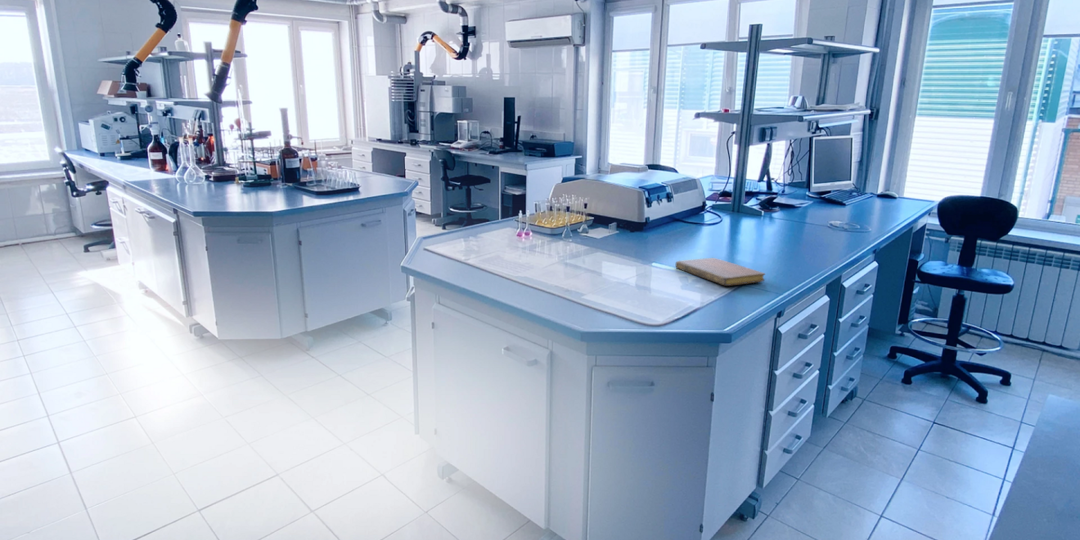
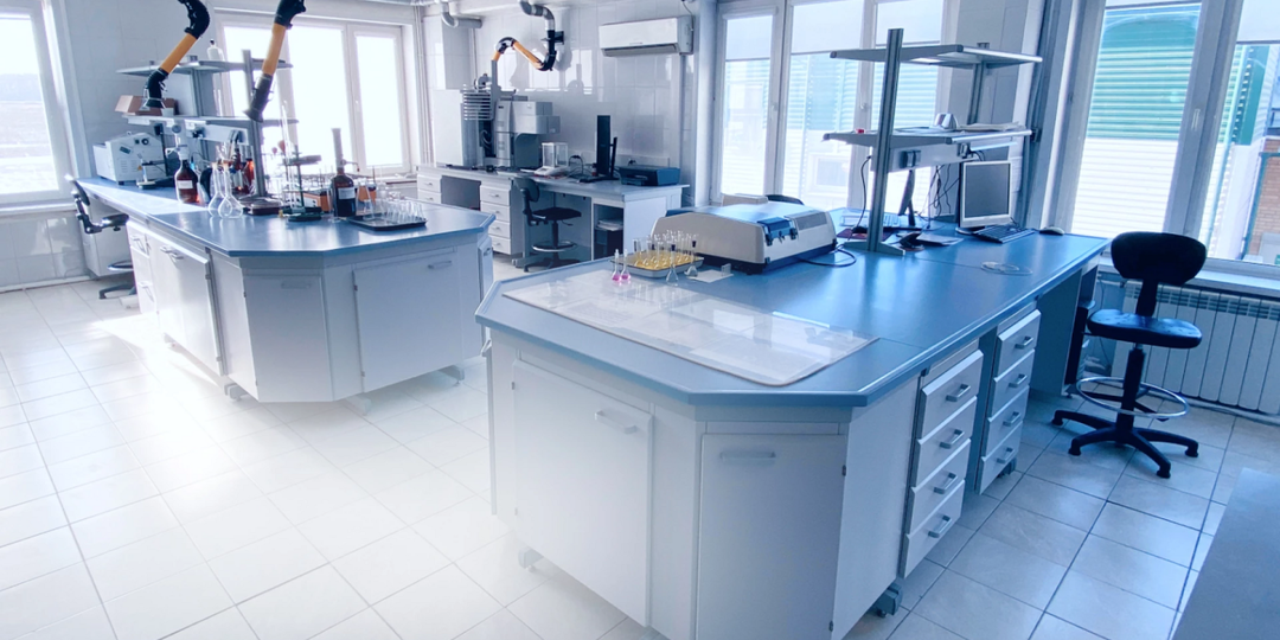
- notebook [675,257,766,287]
